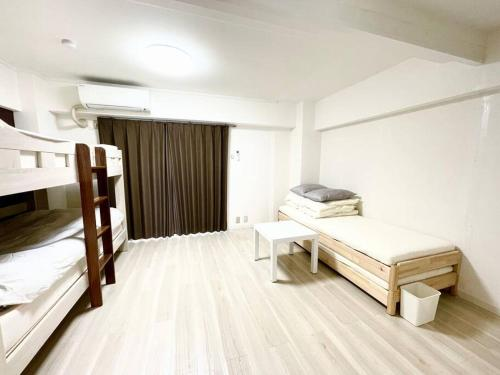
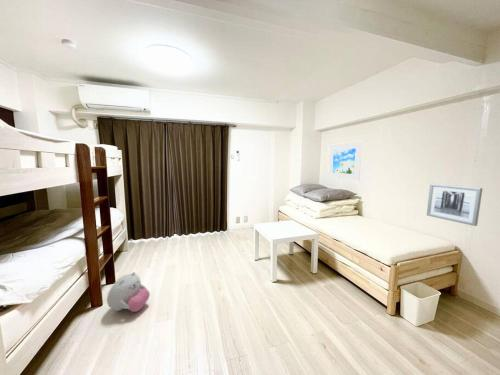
+ wall art [426,183,484,227]
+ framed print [327,141,363,182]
+ plush toy [106,271,151,313]
